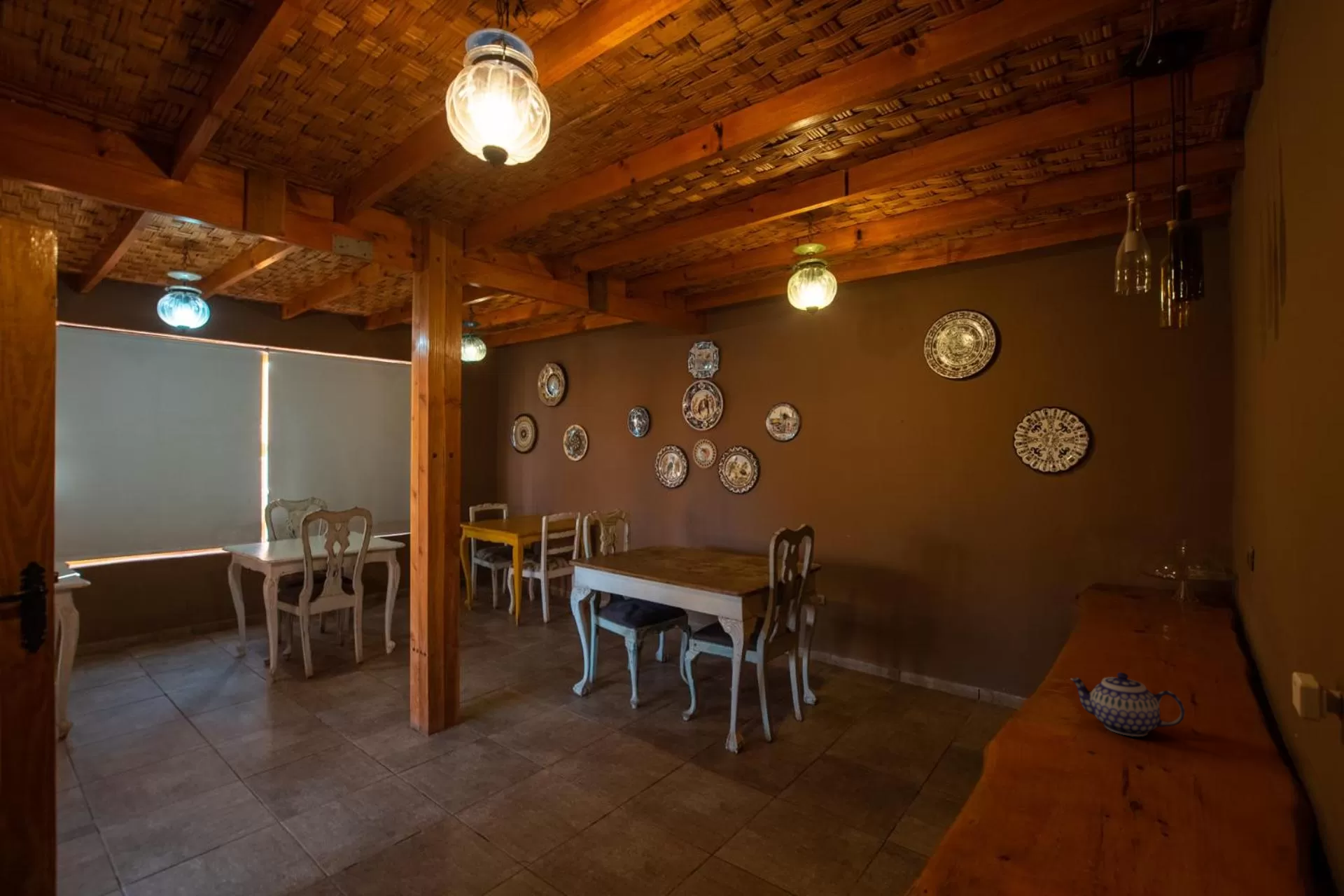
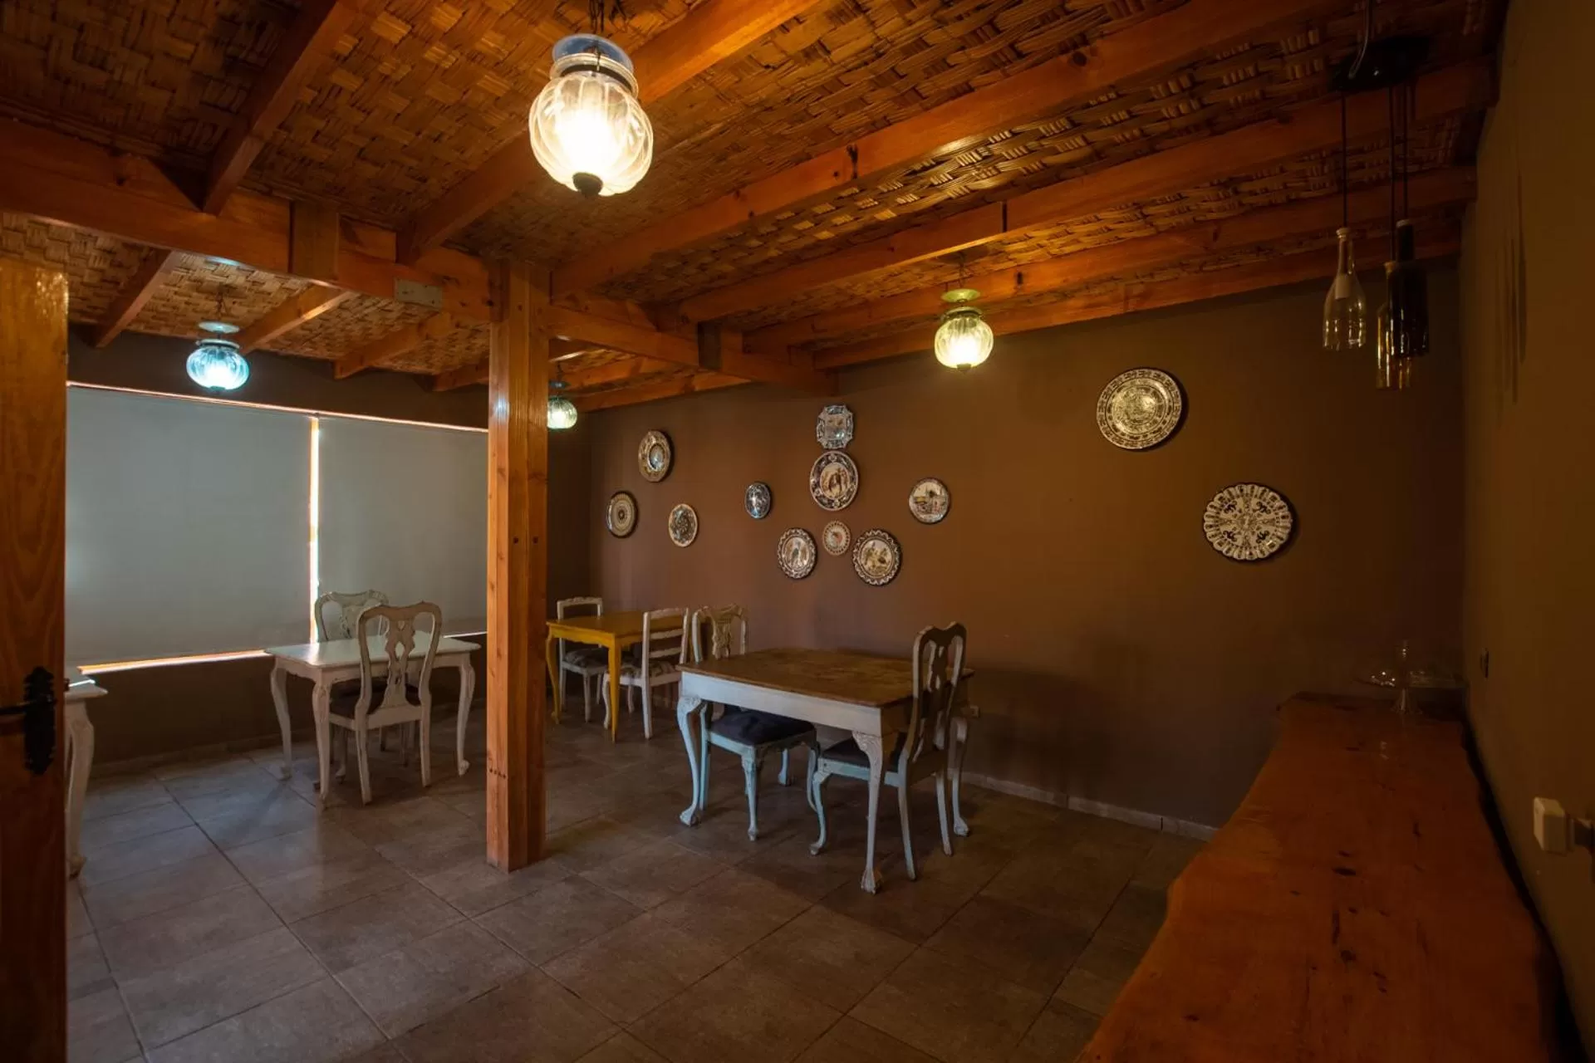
- teapot [1070,672,1186,737]
